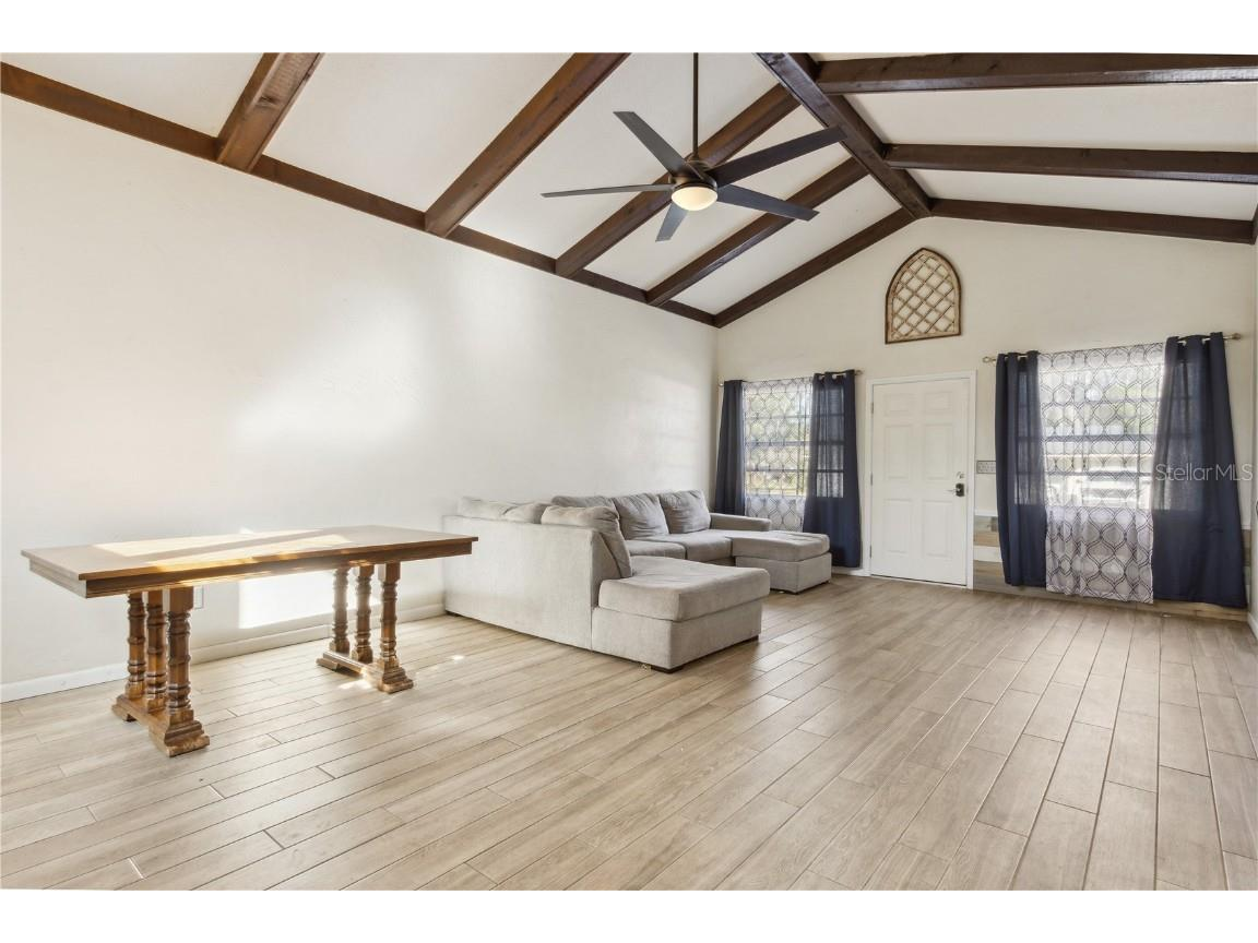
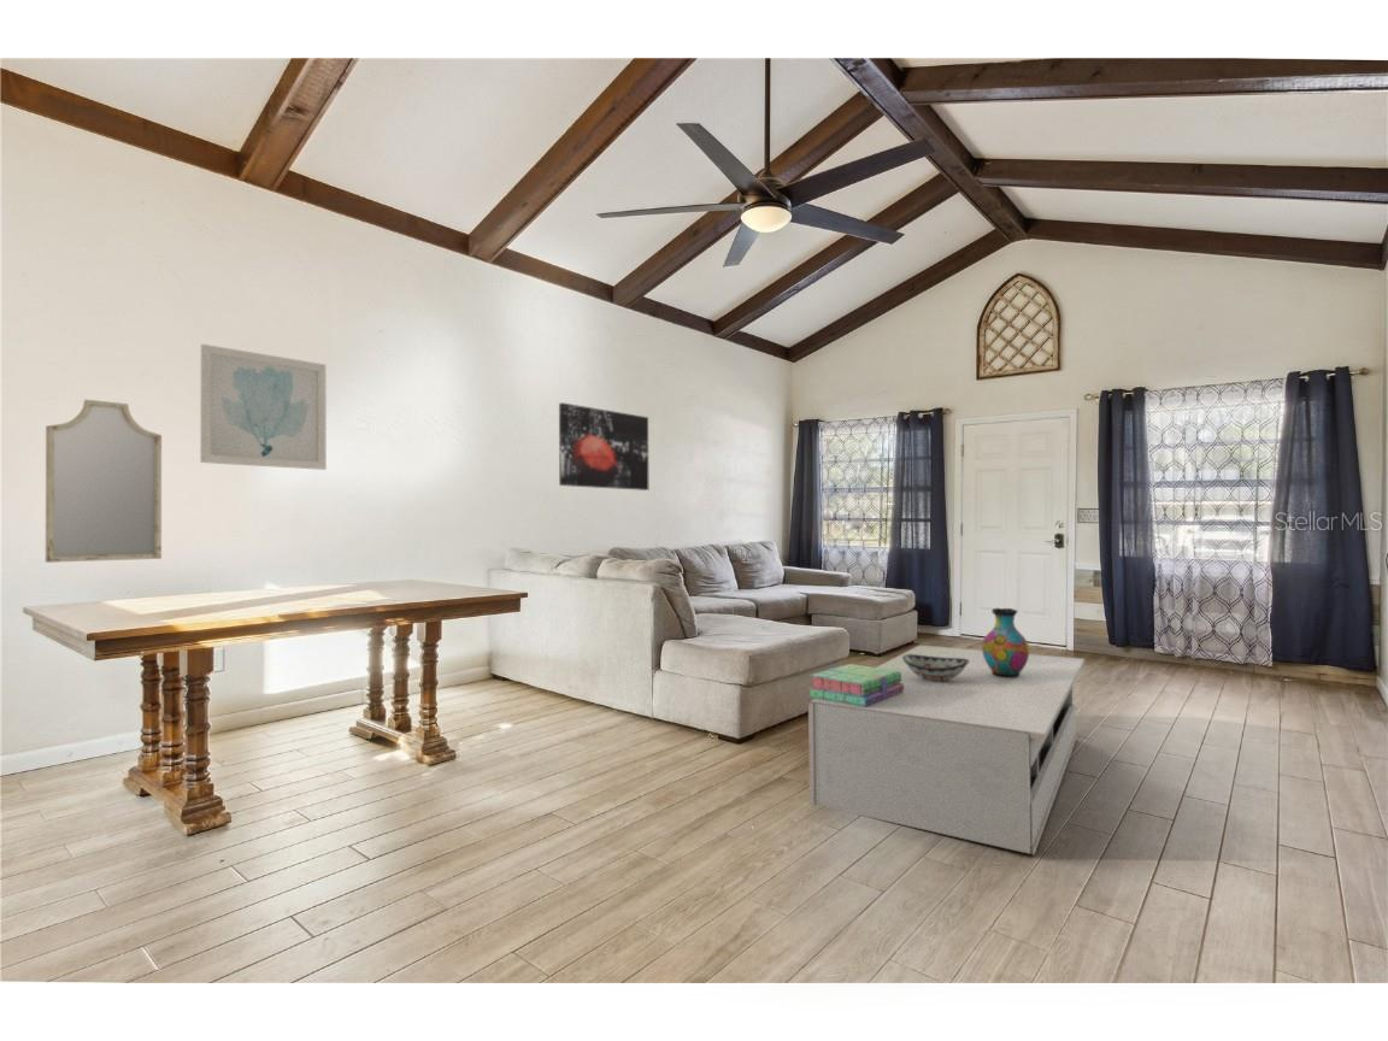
+ wall art [558,401,649,492]
+ stack of books [807,663,904,707]
+ wall art [199,342,328,471]
+ coffee table [807,645,1086,857]
+ vase [981,607,1030,678]
+ decorative bowl [902,654,969,682]
+ home mirror [45,399,163,564]
